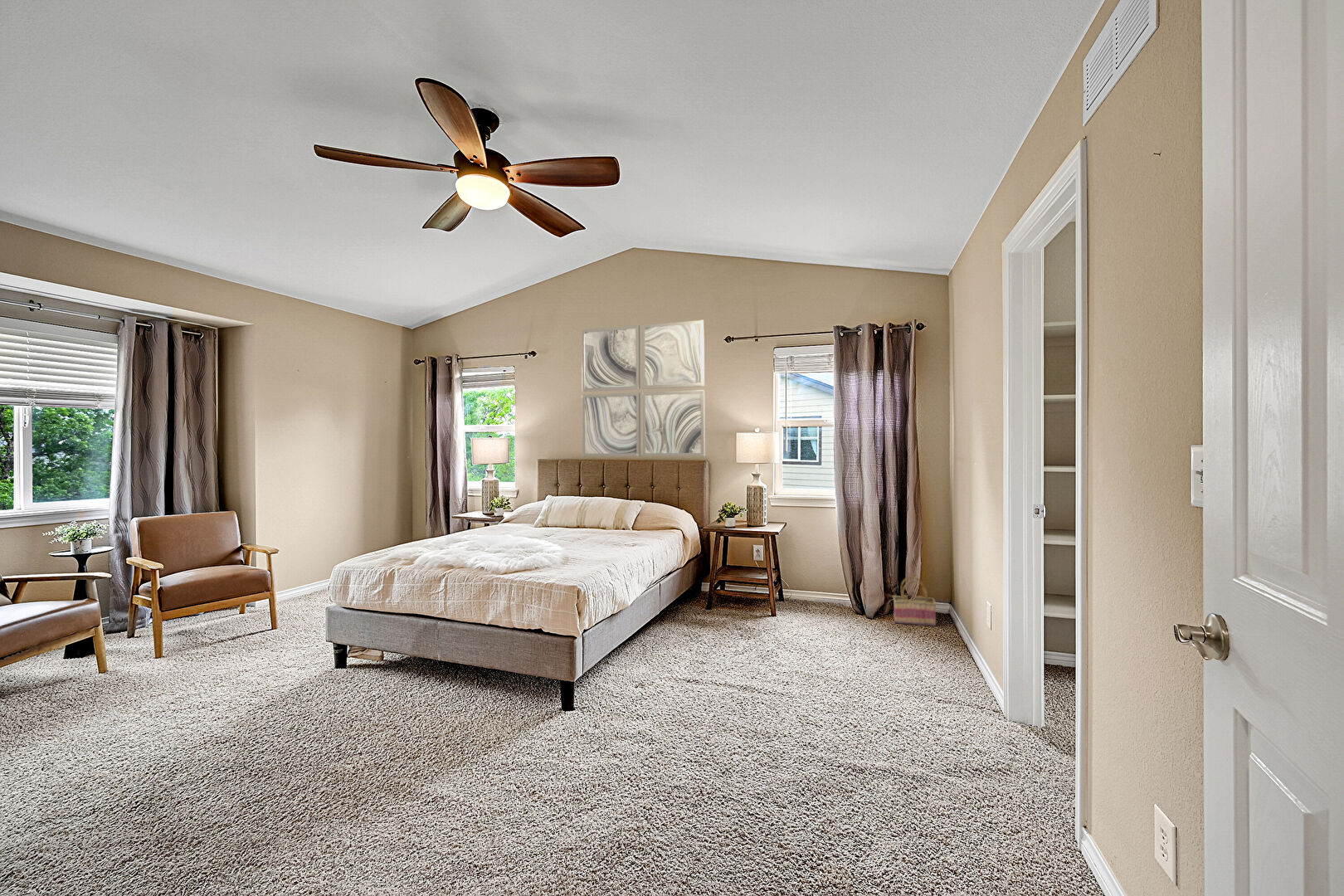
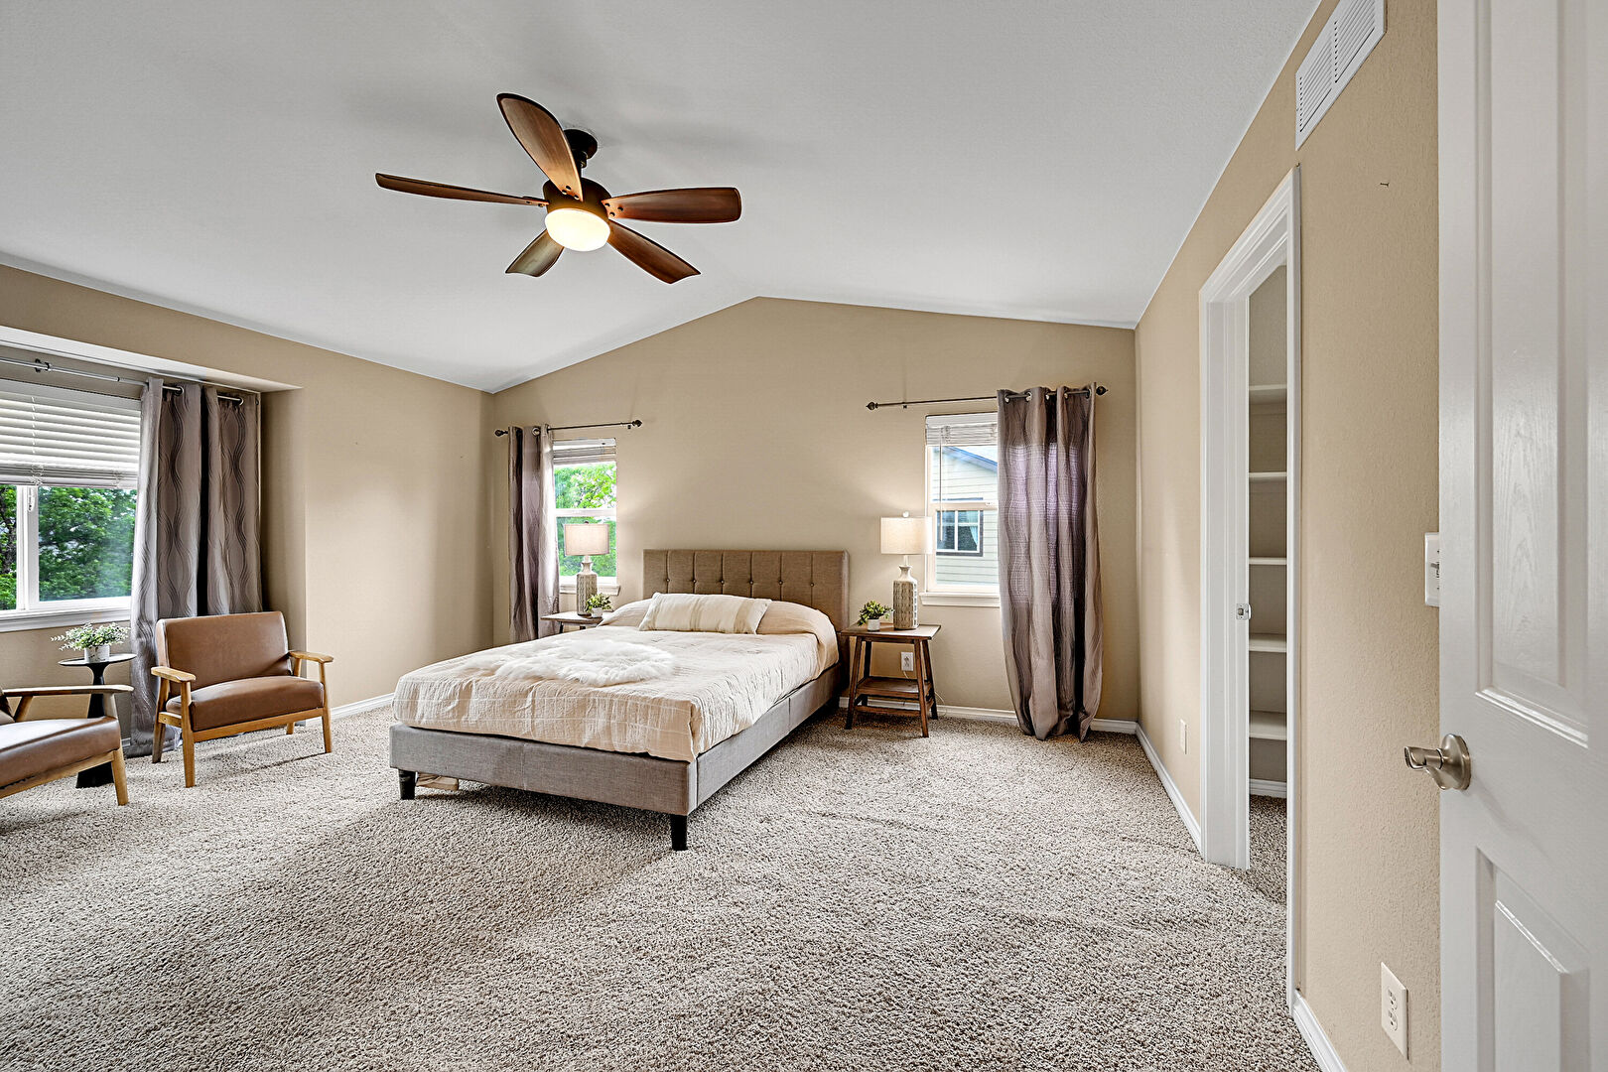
- wall art [581,319,706,457]
- basket [892,576,937,627]
